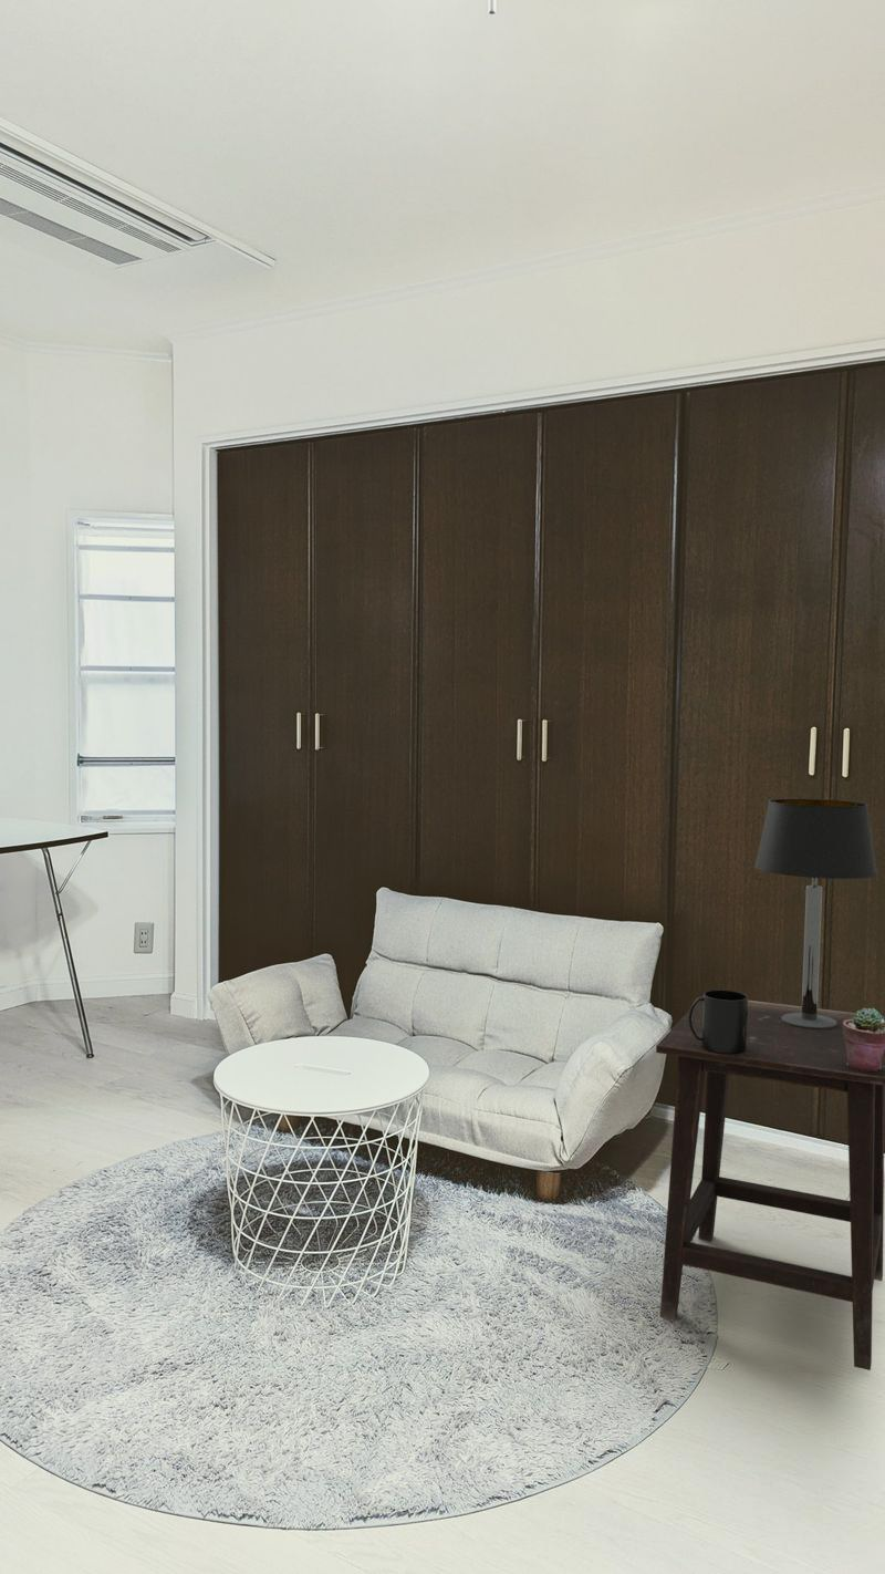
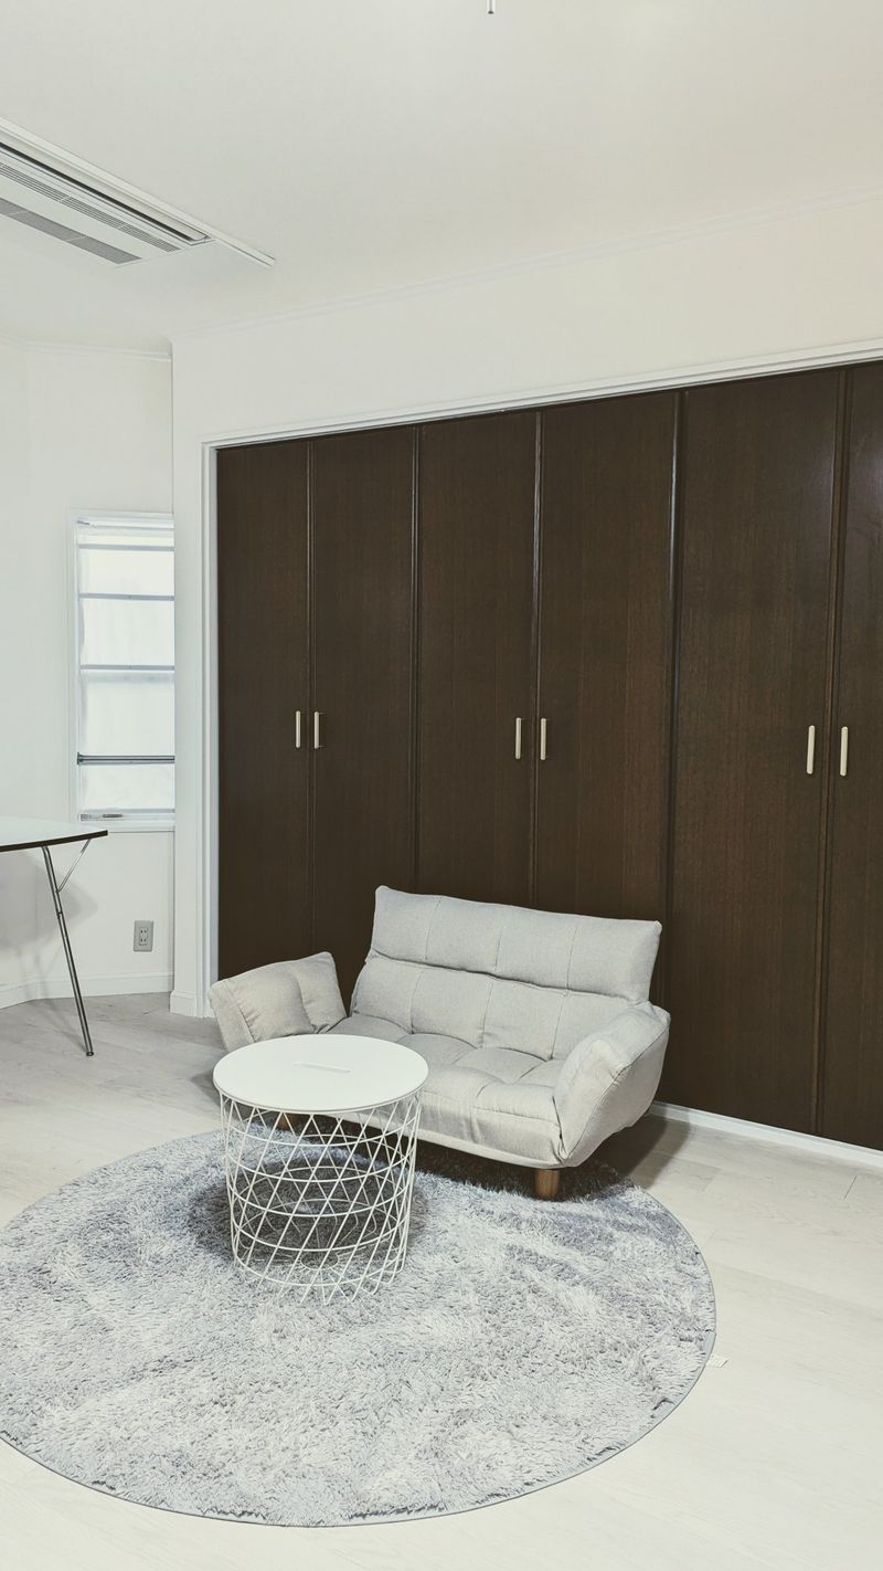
- potted succulent [843,1007,885,1071]
- table lamp [753,798,878,1029]
- mug [688,990,749,1054]
- side table [655,995,885,1371]
